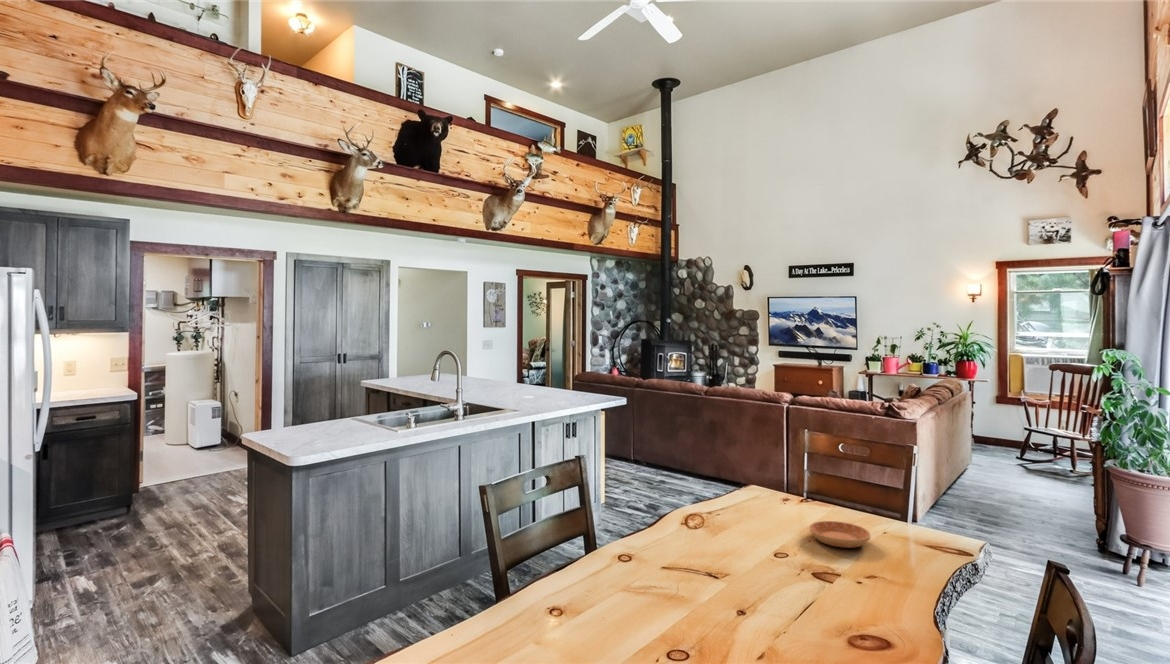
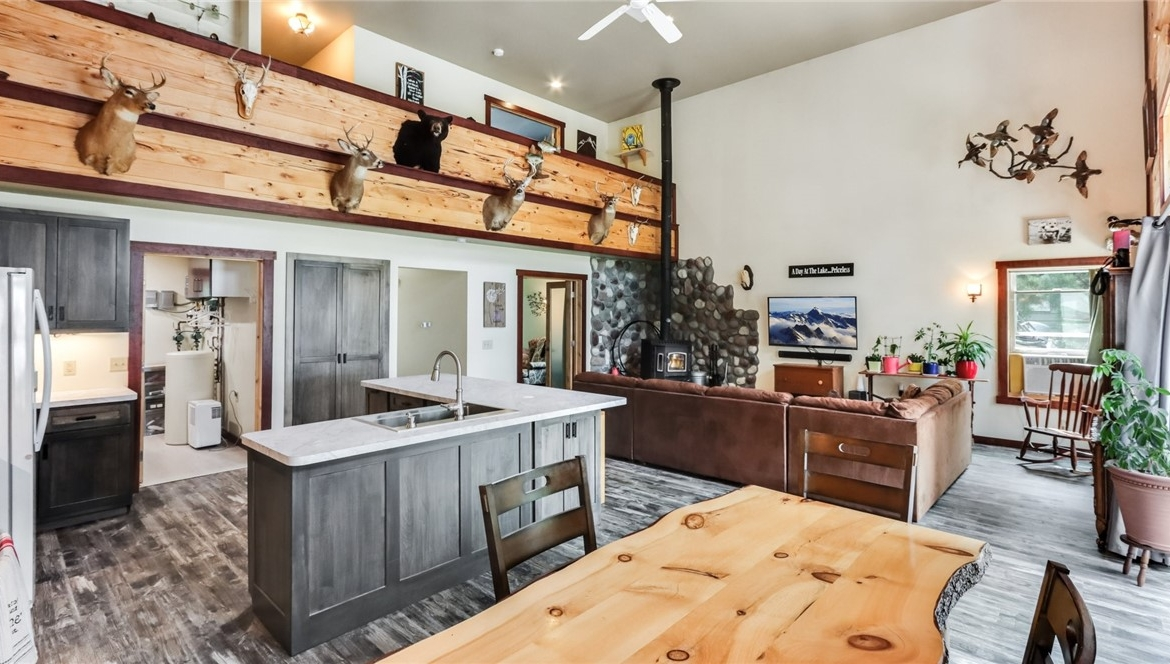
- saucer [809,520,872,549]
